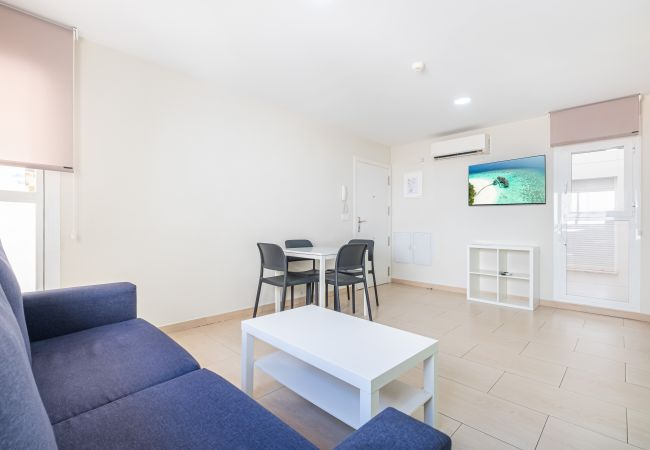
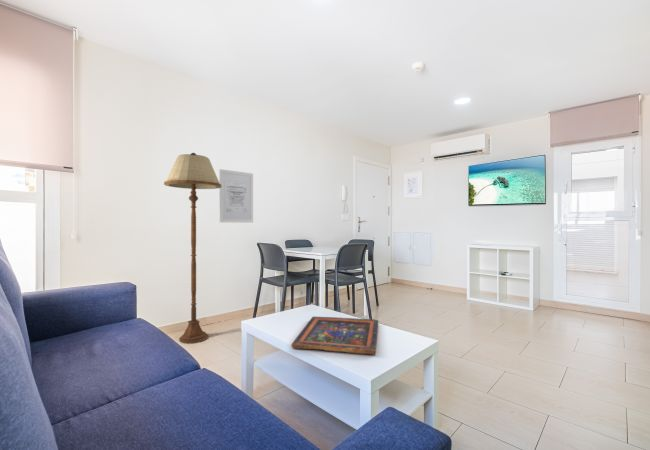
+ floor lamp [163,152,221,344]
+ wall art [218,168,254,224]
+ painted panel [290,315,379,356]
